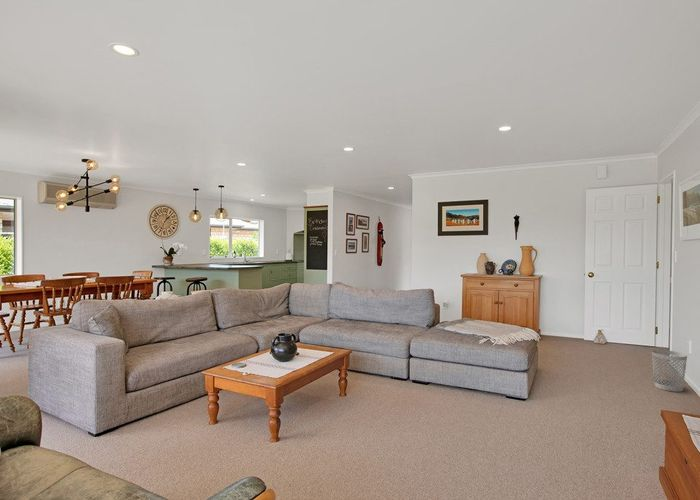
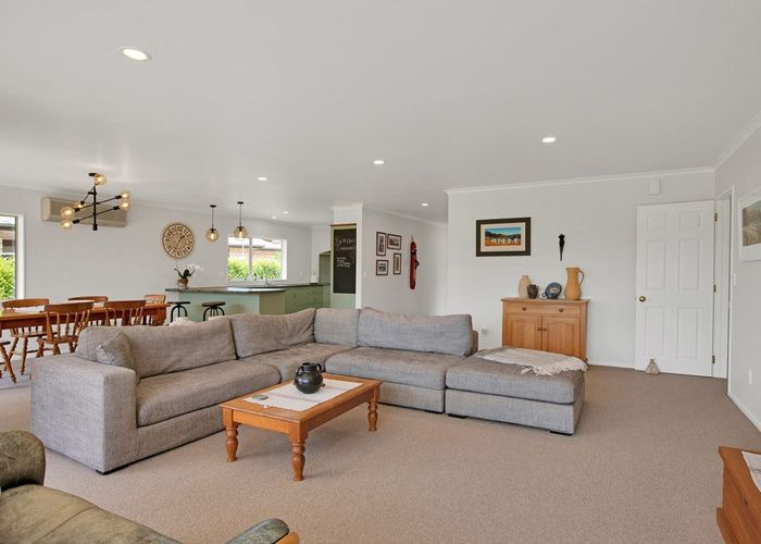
- wastebasket [651,349,688,393]
